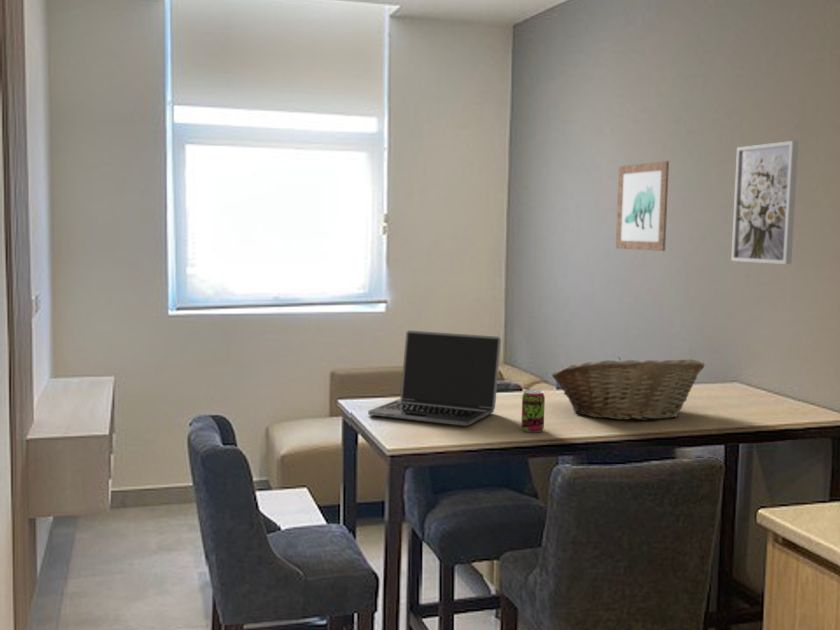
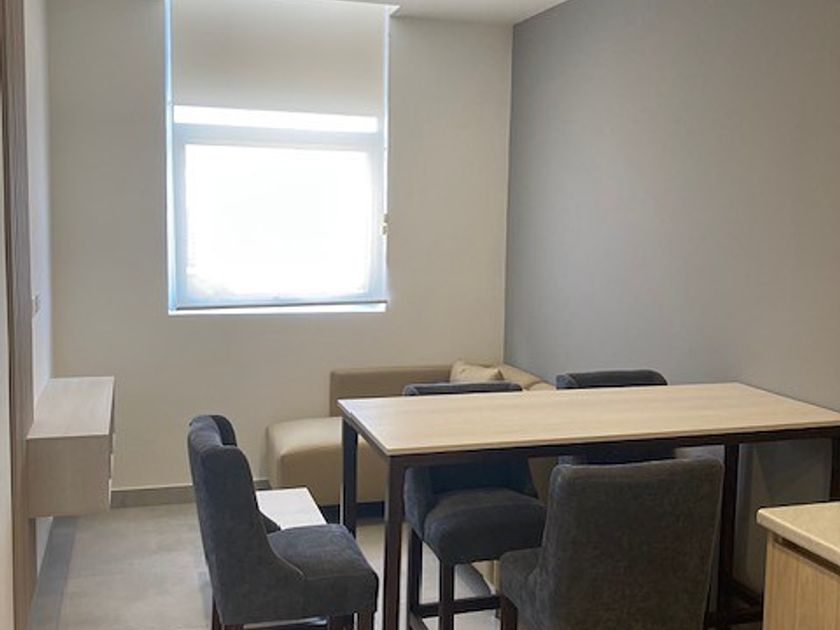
- wall art [615,160,670,252]
- fruit basket [551,356,706,421]
- beverage can [520,389,546,433]
- wall art [730,140,799,265]
- laptop [367,330,502,427]
